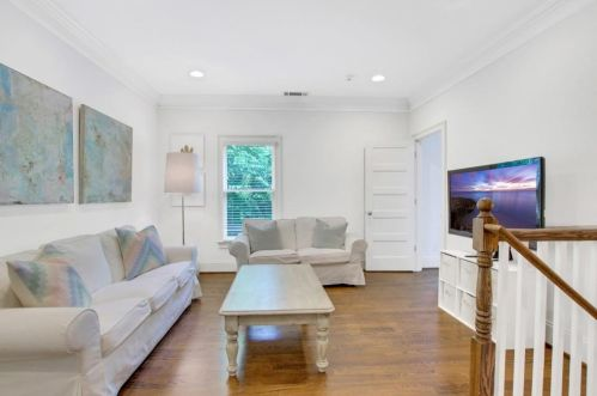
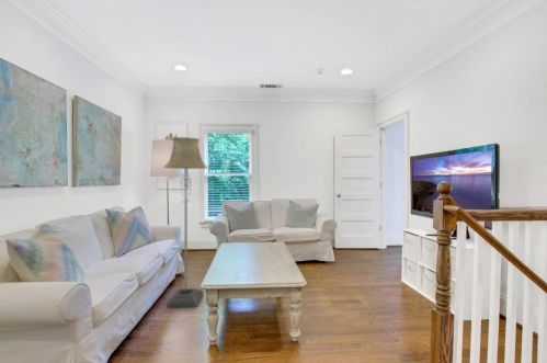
+ floor lamp [162,136,208,308]
